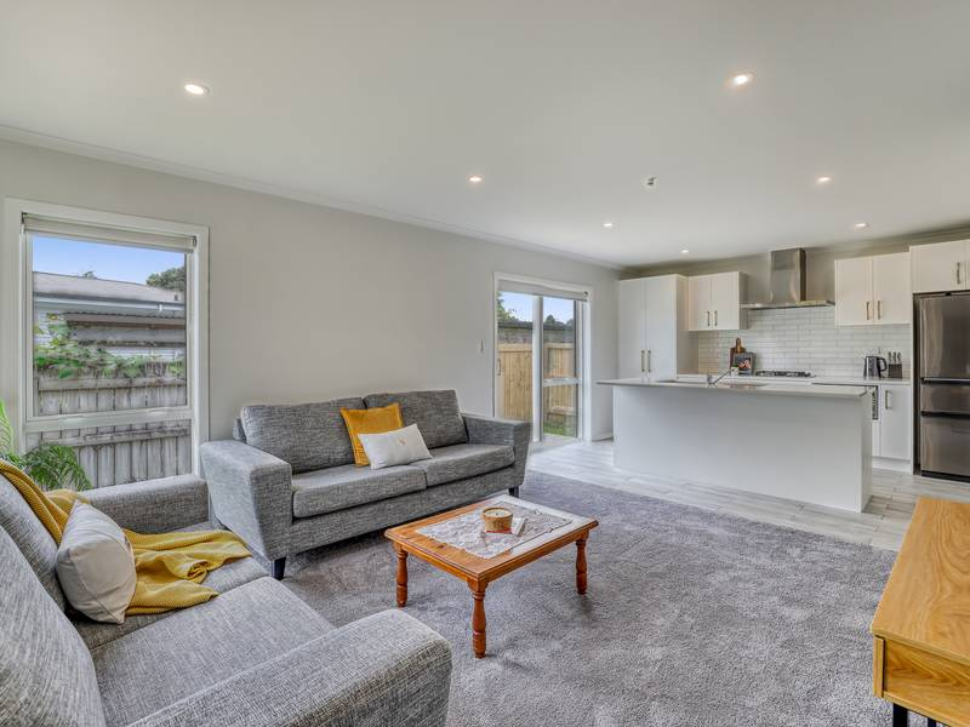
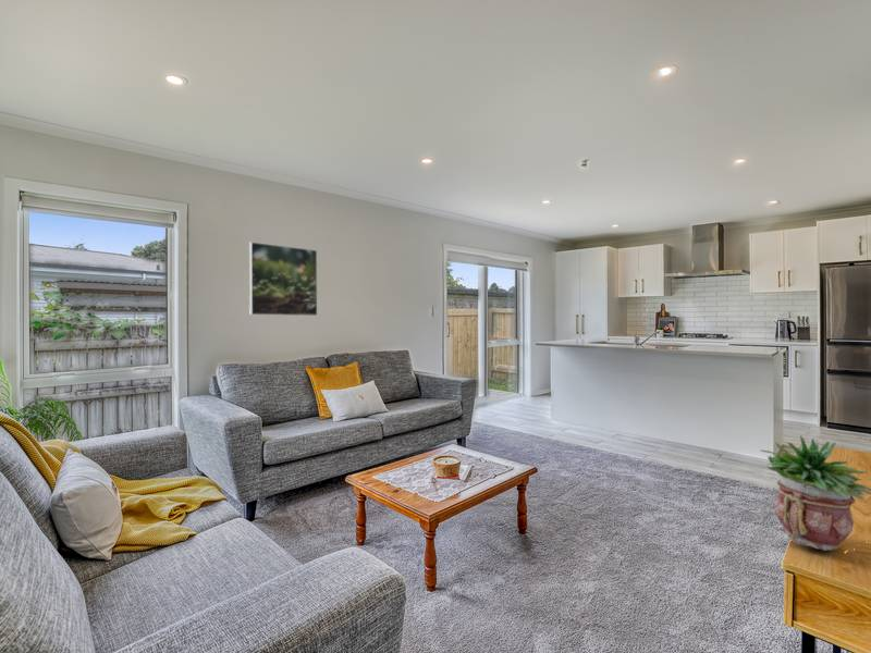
+ potted plant [760,434,871,552]
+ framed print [248,241,318,317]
